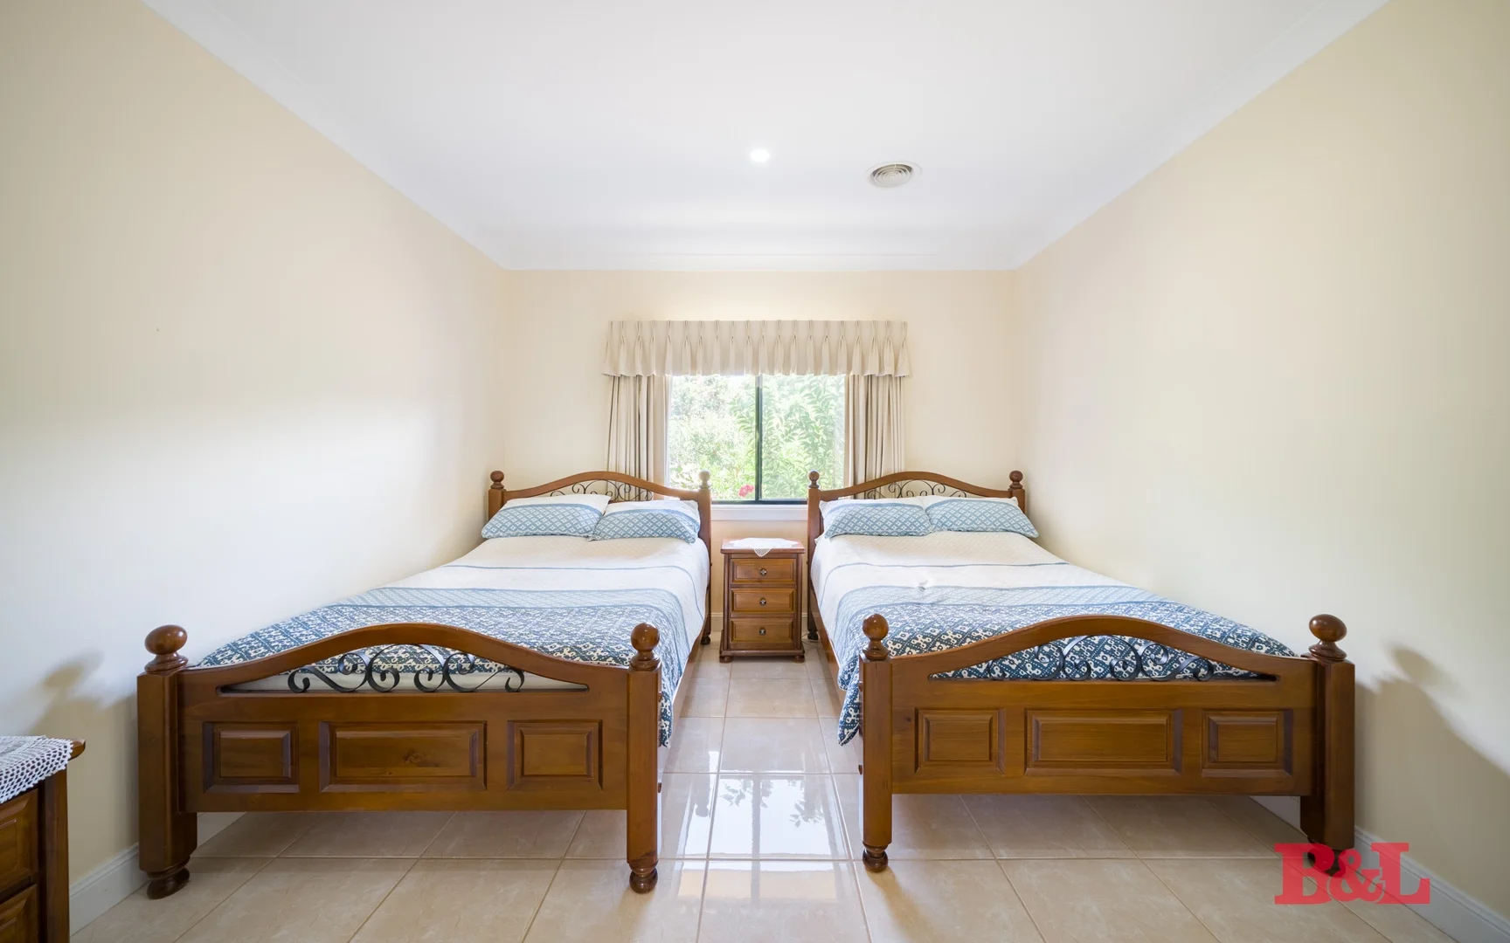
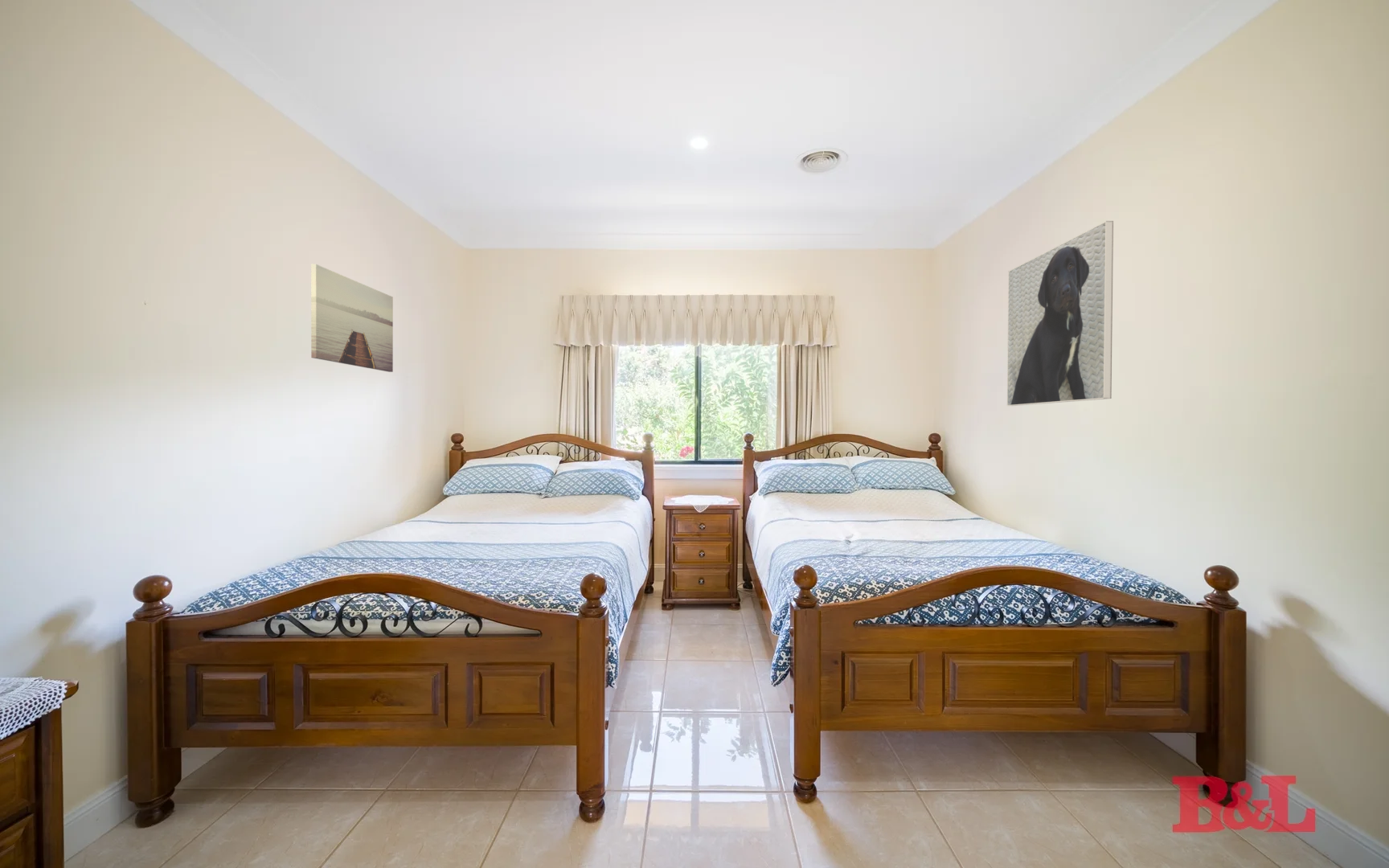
+ wall art [310,263,394,373]
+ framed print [1006,220,1114,407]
